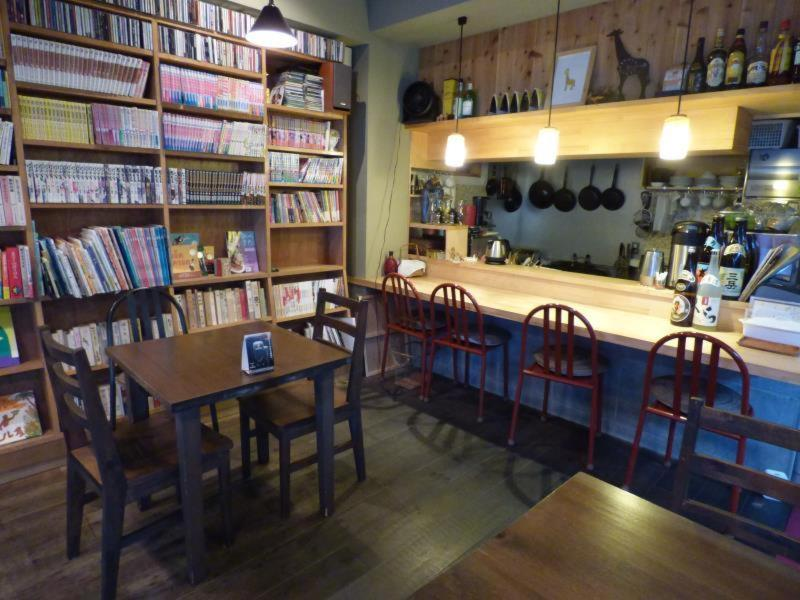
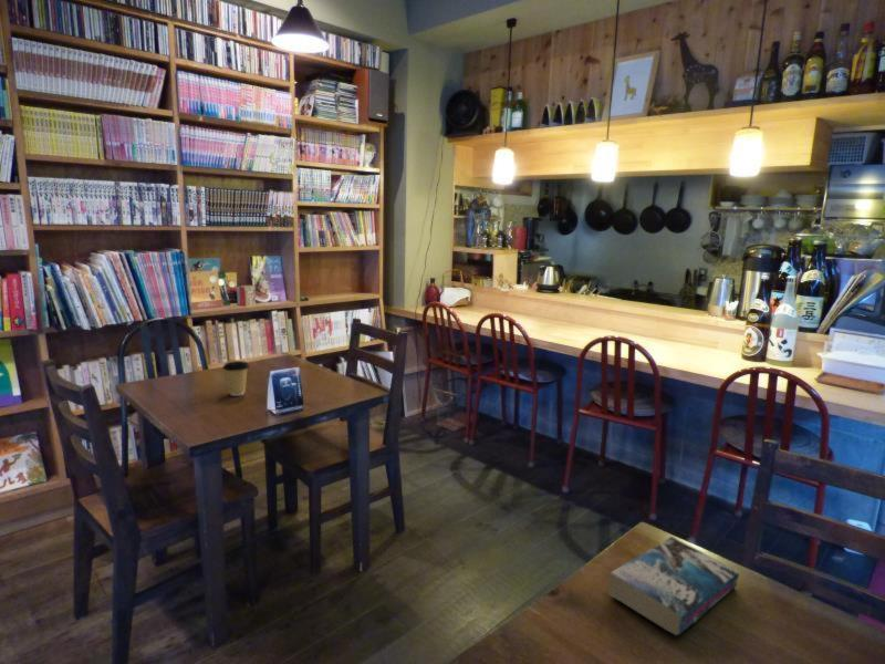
+ coffee cup [222,360,250,397]
+ book [607,536,740,636]
